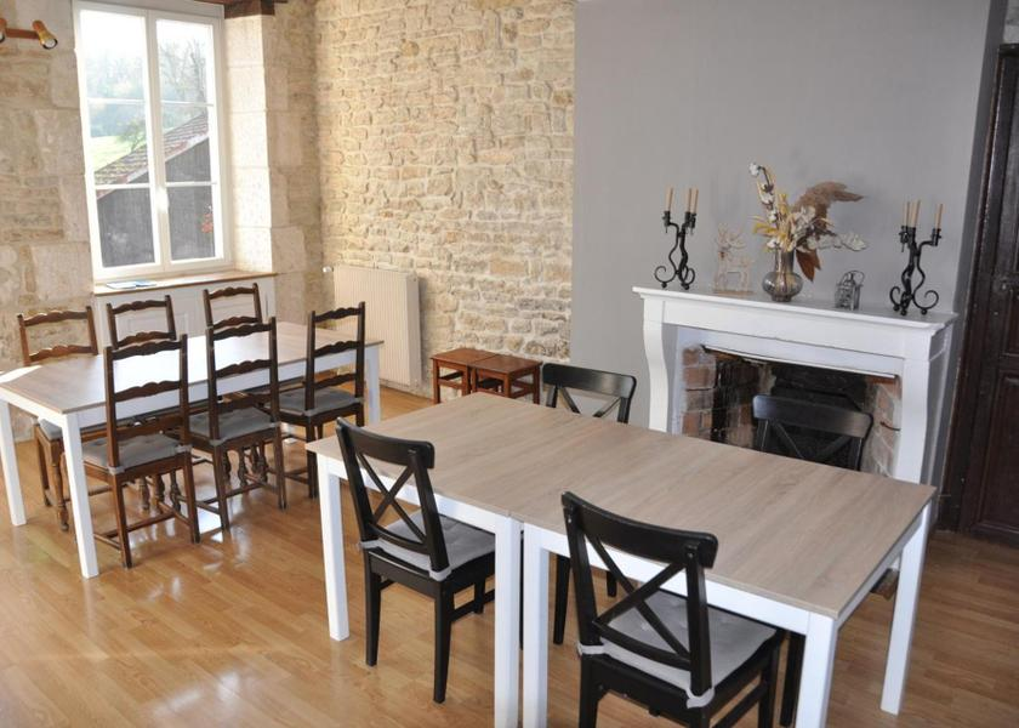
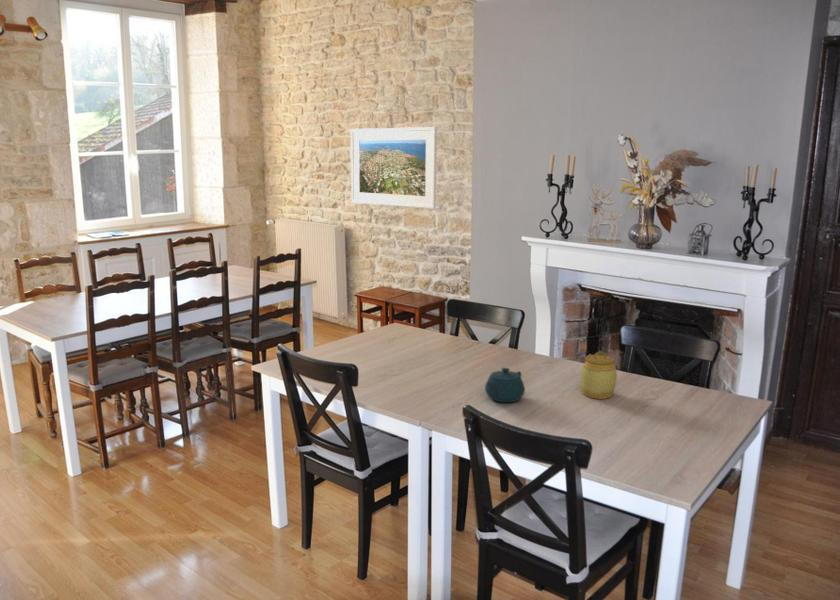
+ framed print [350,126,438,210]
+ teapot [484,367,526,403]
+ jar [580,350,618,400]
